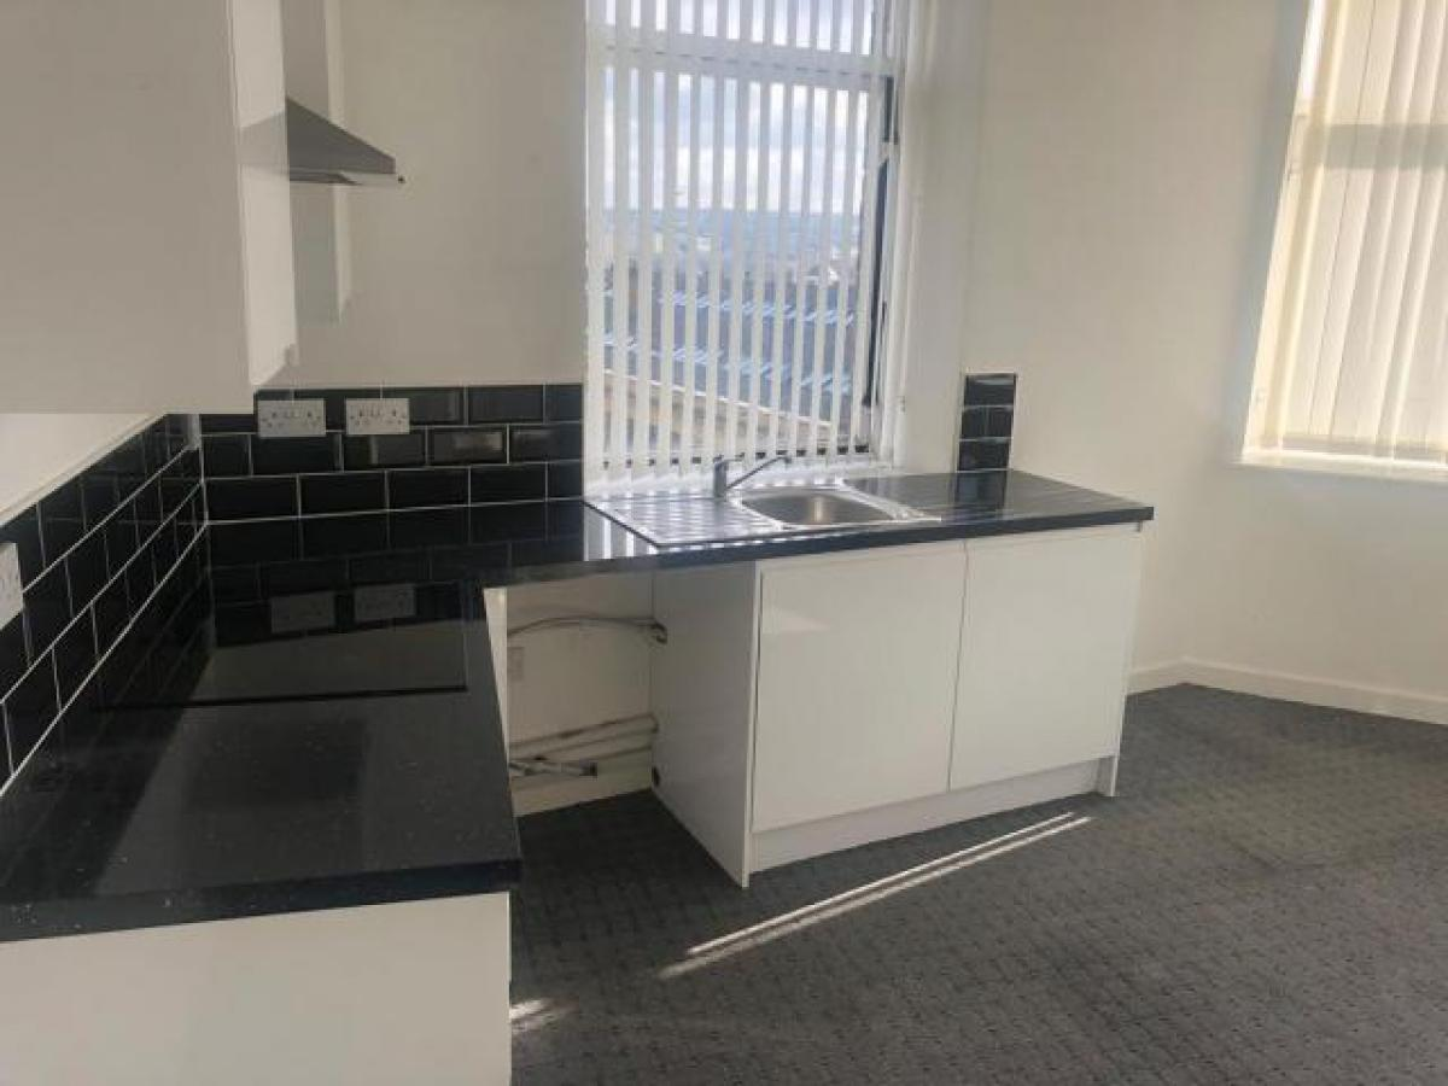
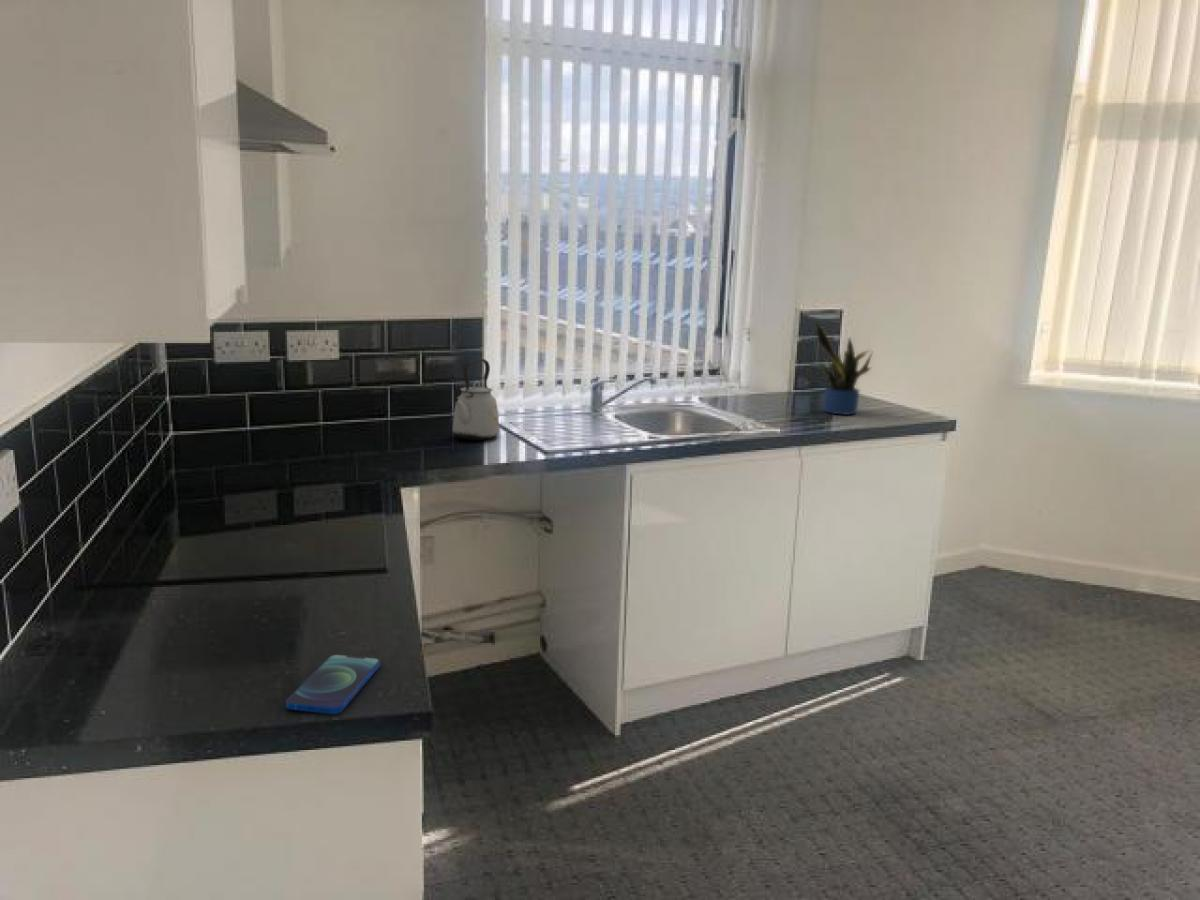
+ potted plant [814,321,873,416]
+ kettle [452,358,500,441]
+ smartphone [285,654,381,715]
